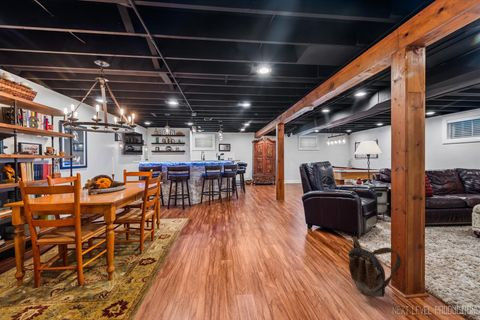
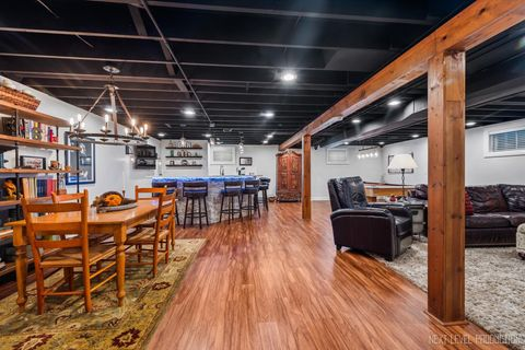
- backpack [347,236,402,298]
